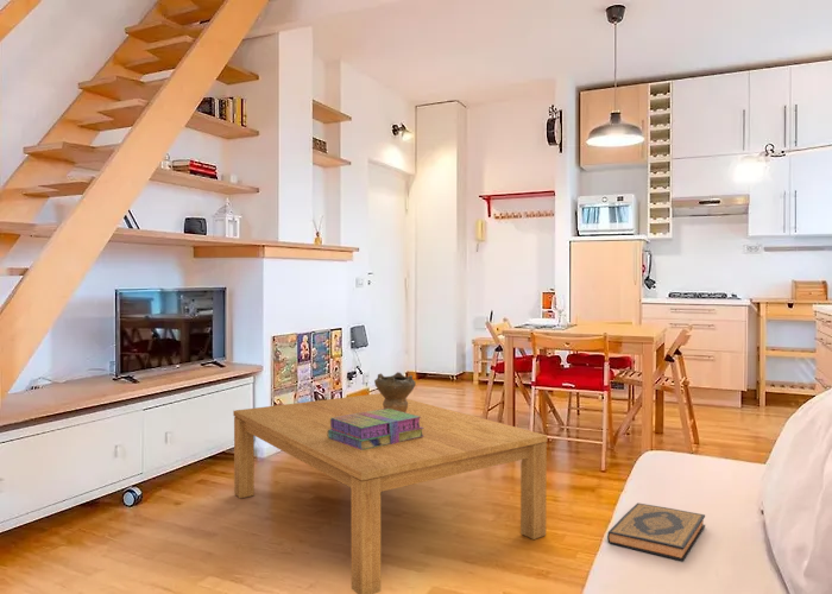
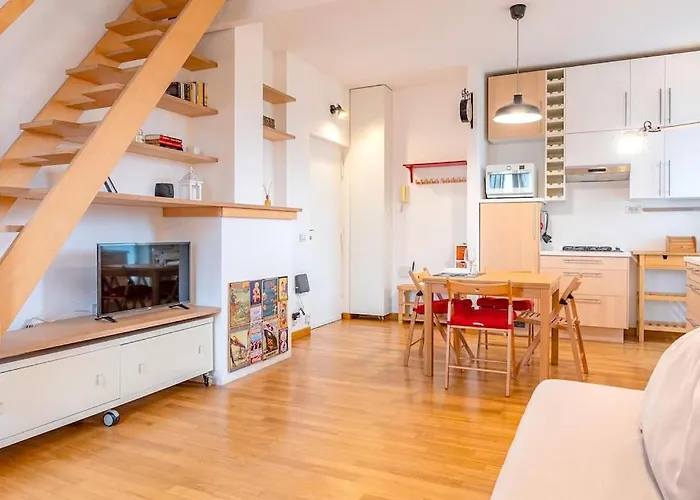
- hardback book [606,503,706,562]
- stack of books [327,409,424,450]
- coffee table [232,392,548,594]
- decorative bowl [373,371,417,412]
